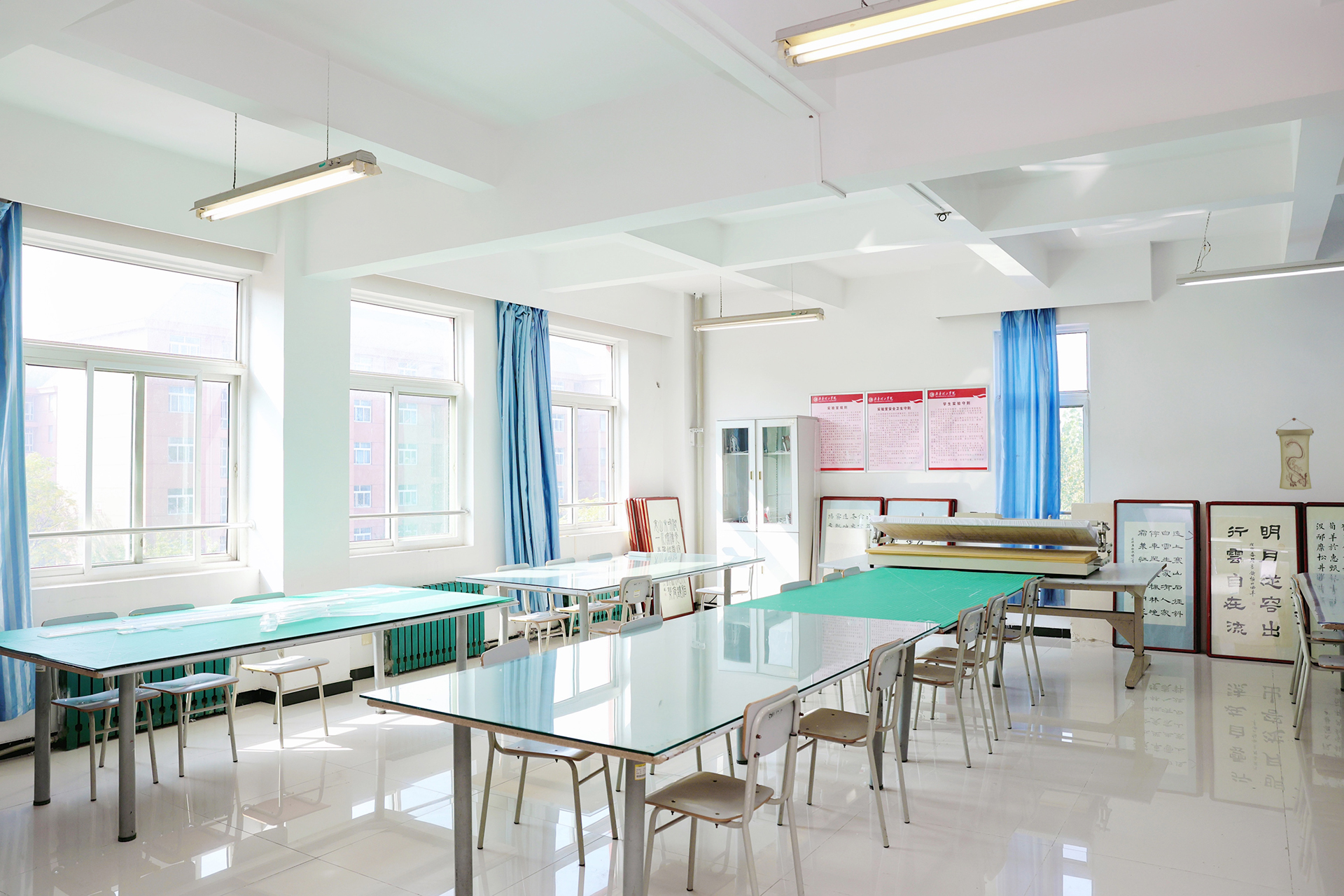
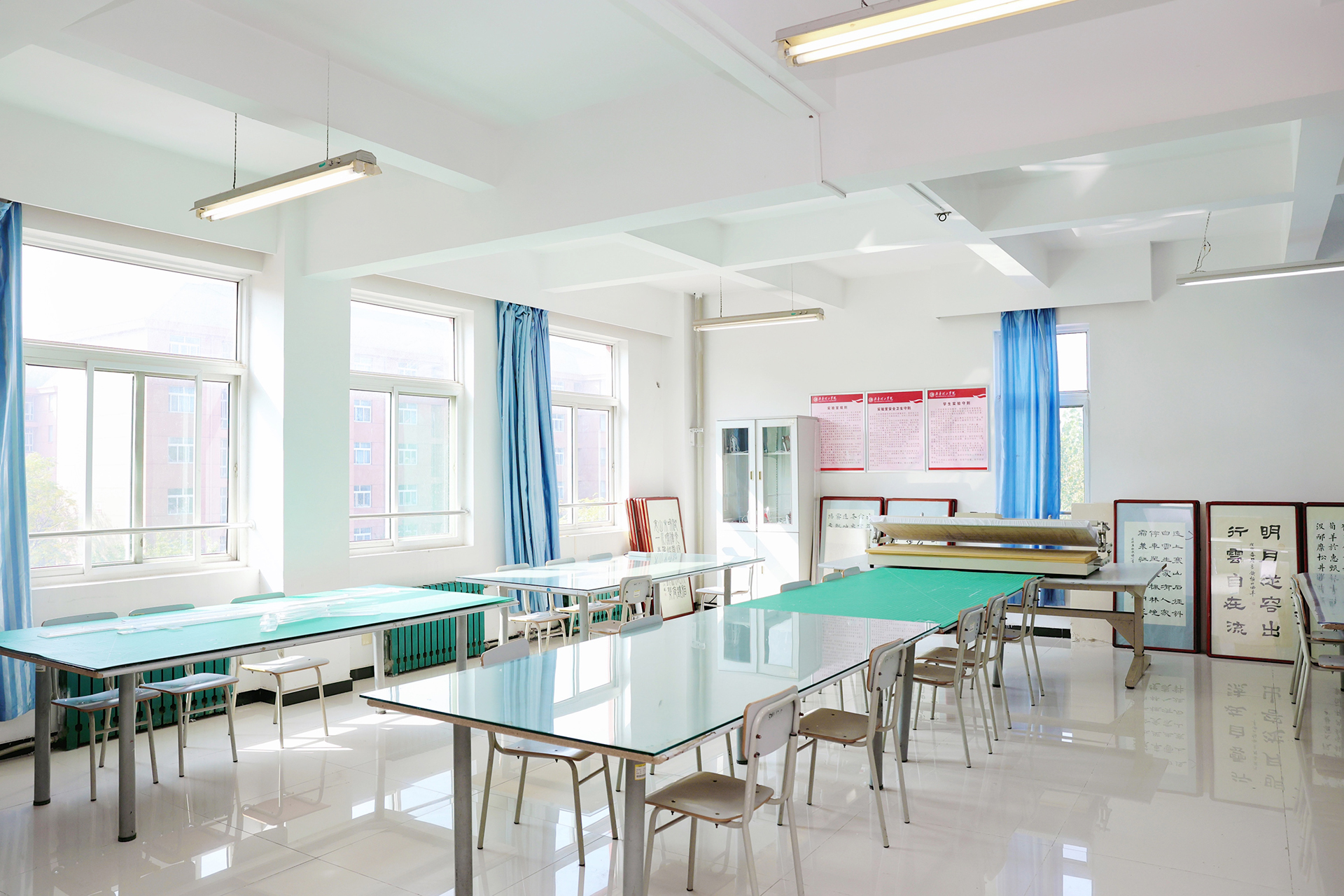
- wall scroll [1275,417,1315,491]
